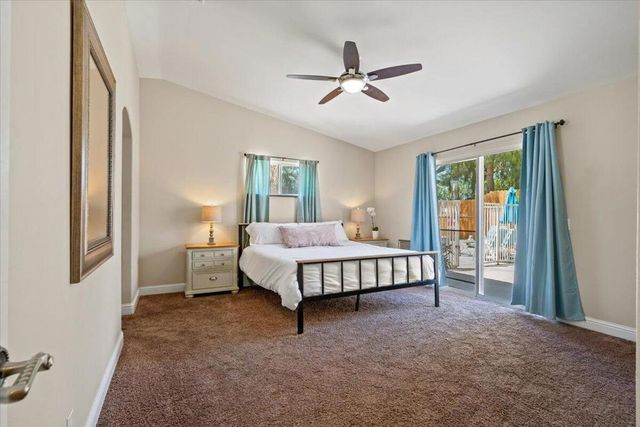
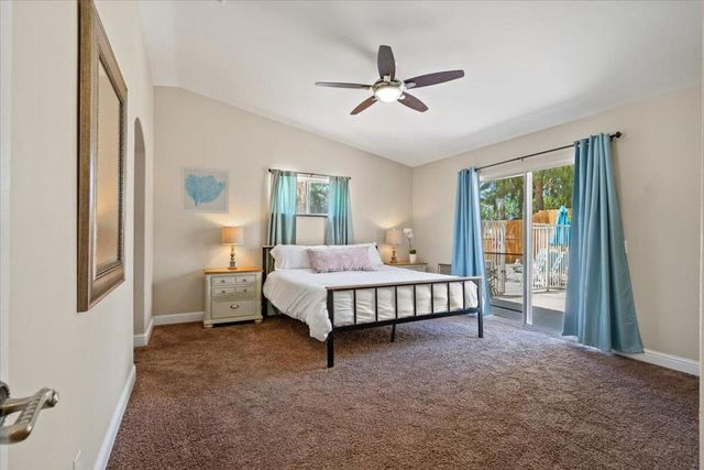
+ wall art [179,165,230,215]
